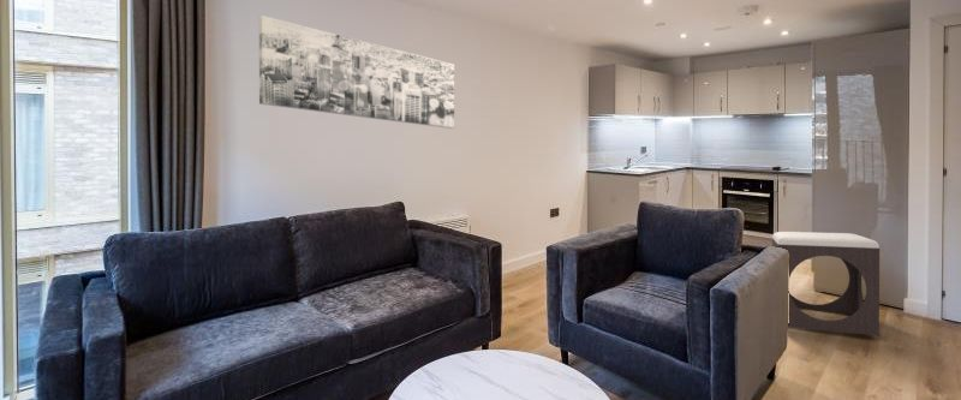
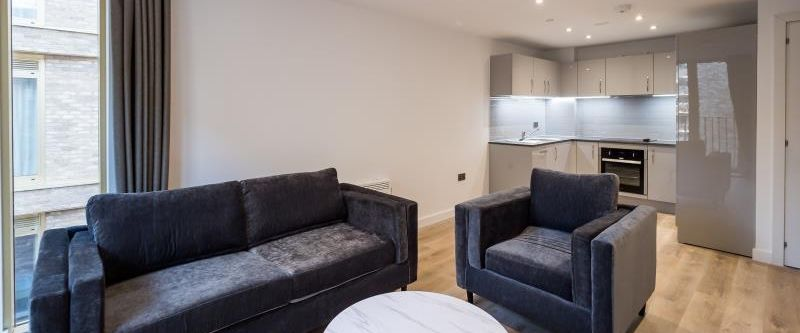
- wall art [258,14,455,130]
- footstool [771,231,881,338]
